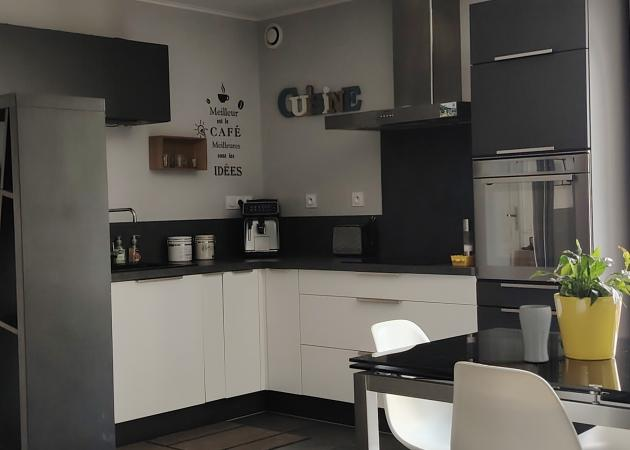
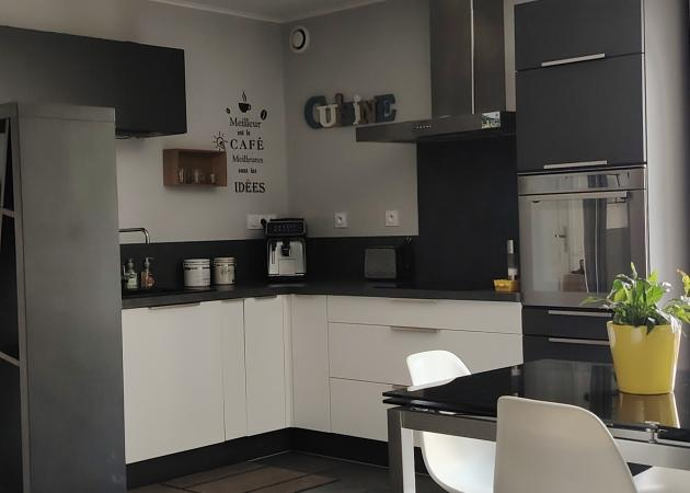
- drinking glass [518,304,552,363]
